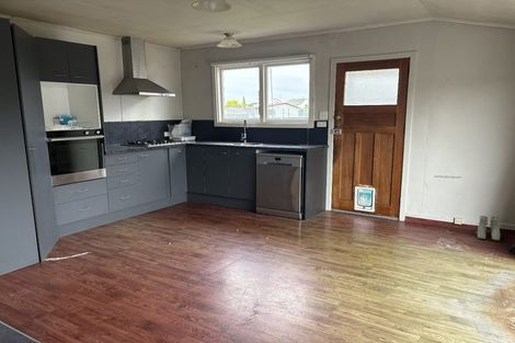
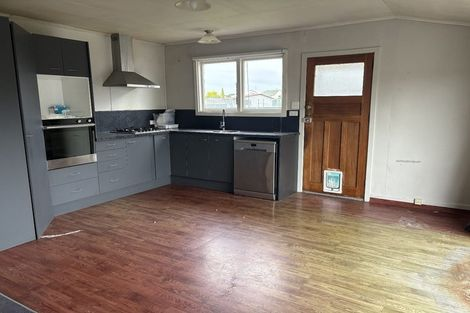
- boots [477,215,501,241]
